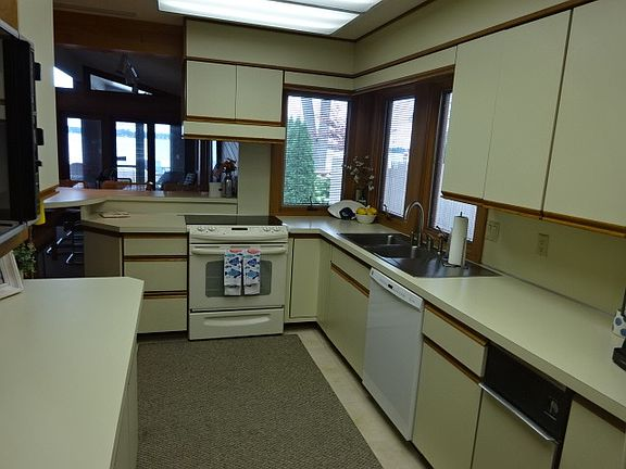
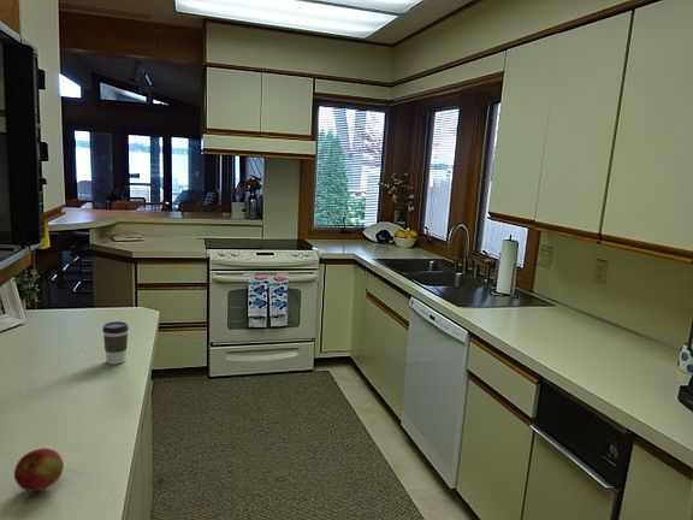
+ apple [13,447,65,492]
+ coffee cup [101,320,130,366]
